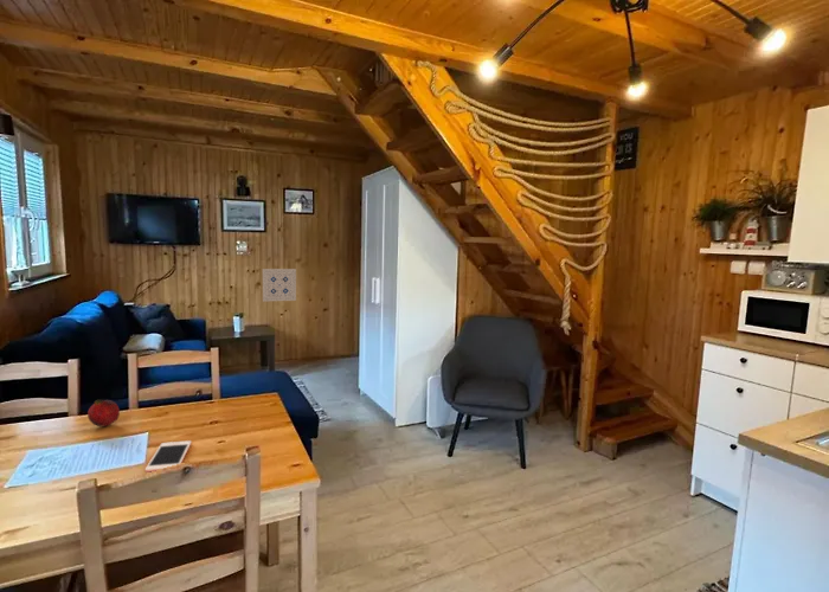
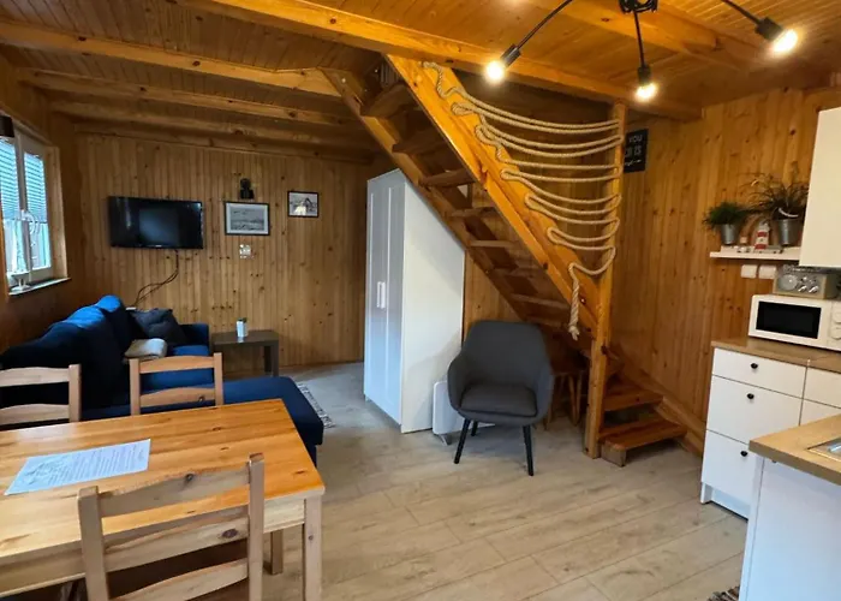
- fruit [86,399,121,427]
- cell phone [144,439,193,474]
- wall art [262,268,297,303]
